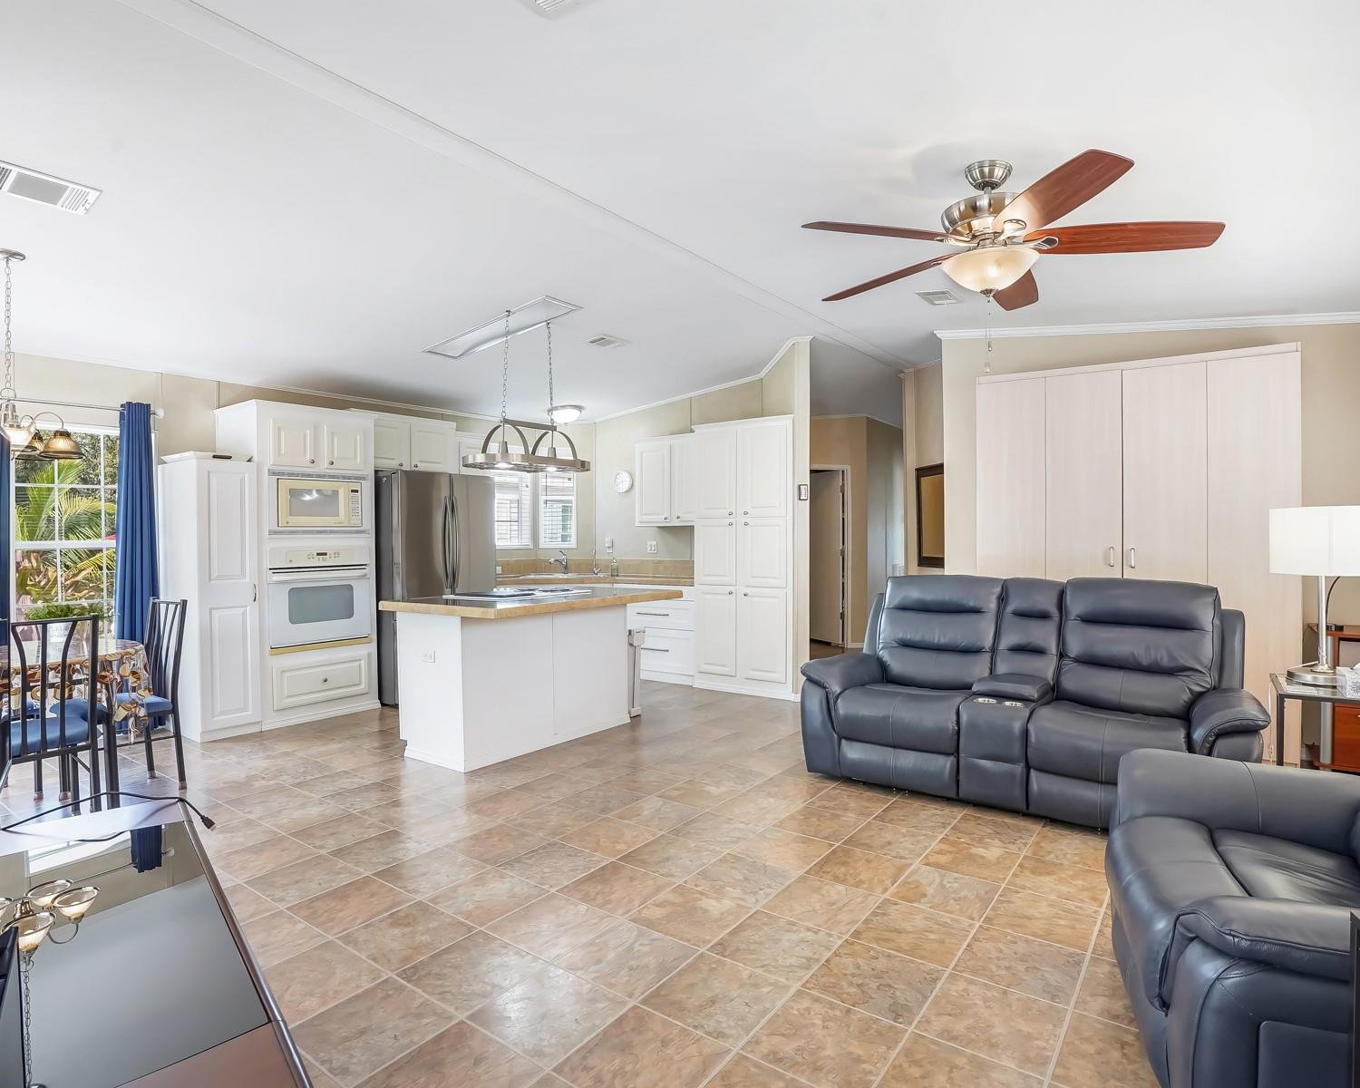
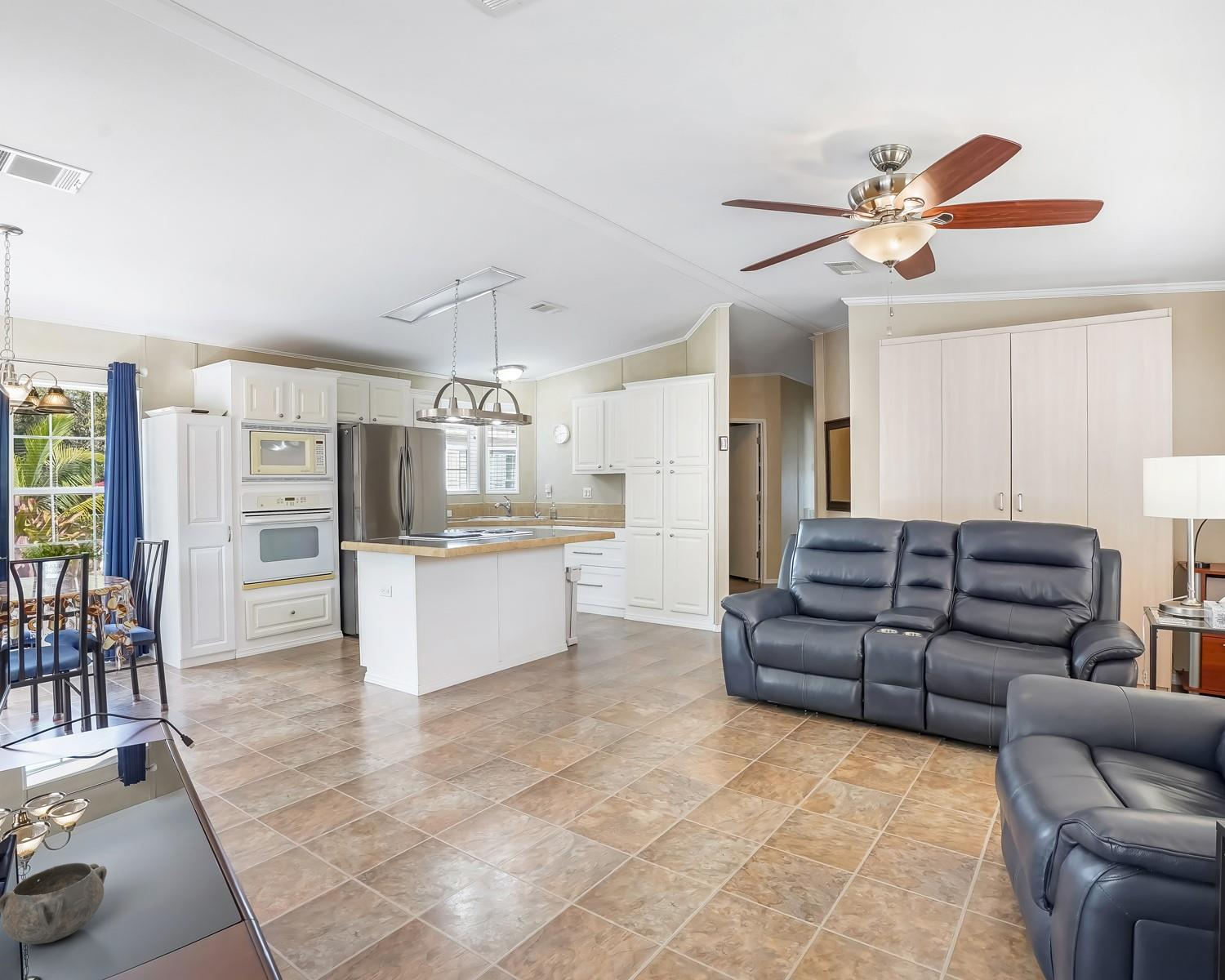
+ decorative bowl [0,862,108,945]
